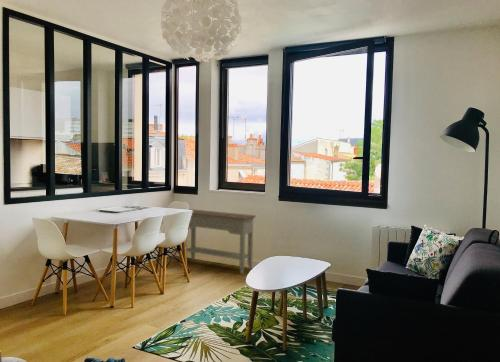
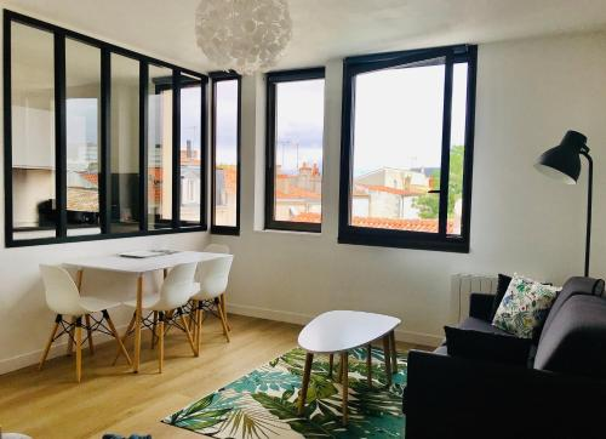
- console table [184,208,257,275]
